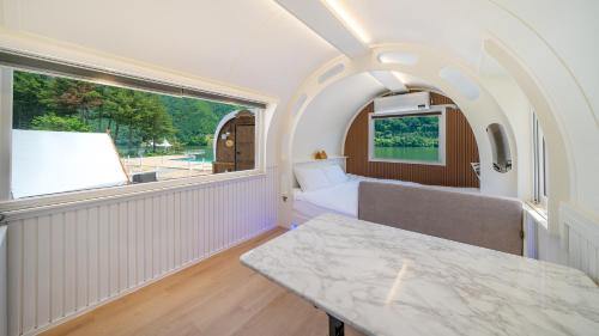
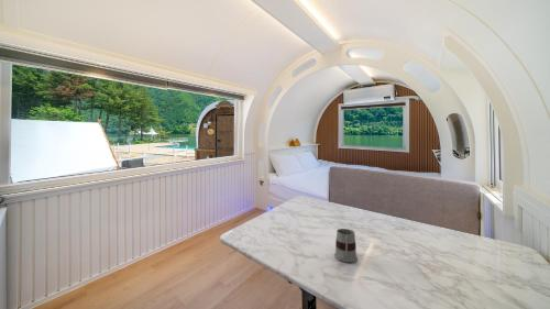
+ mug [333,228,359,263]
